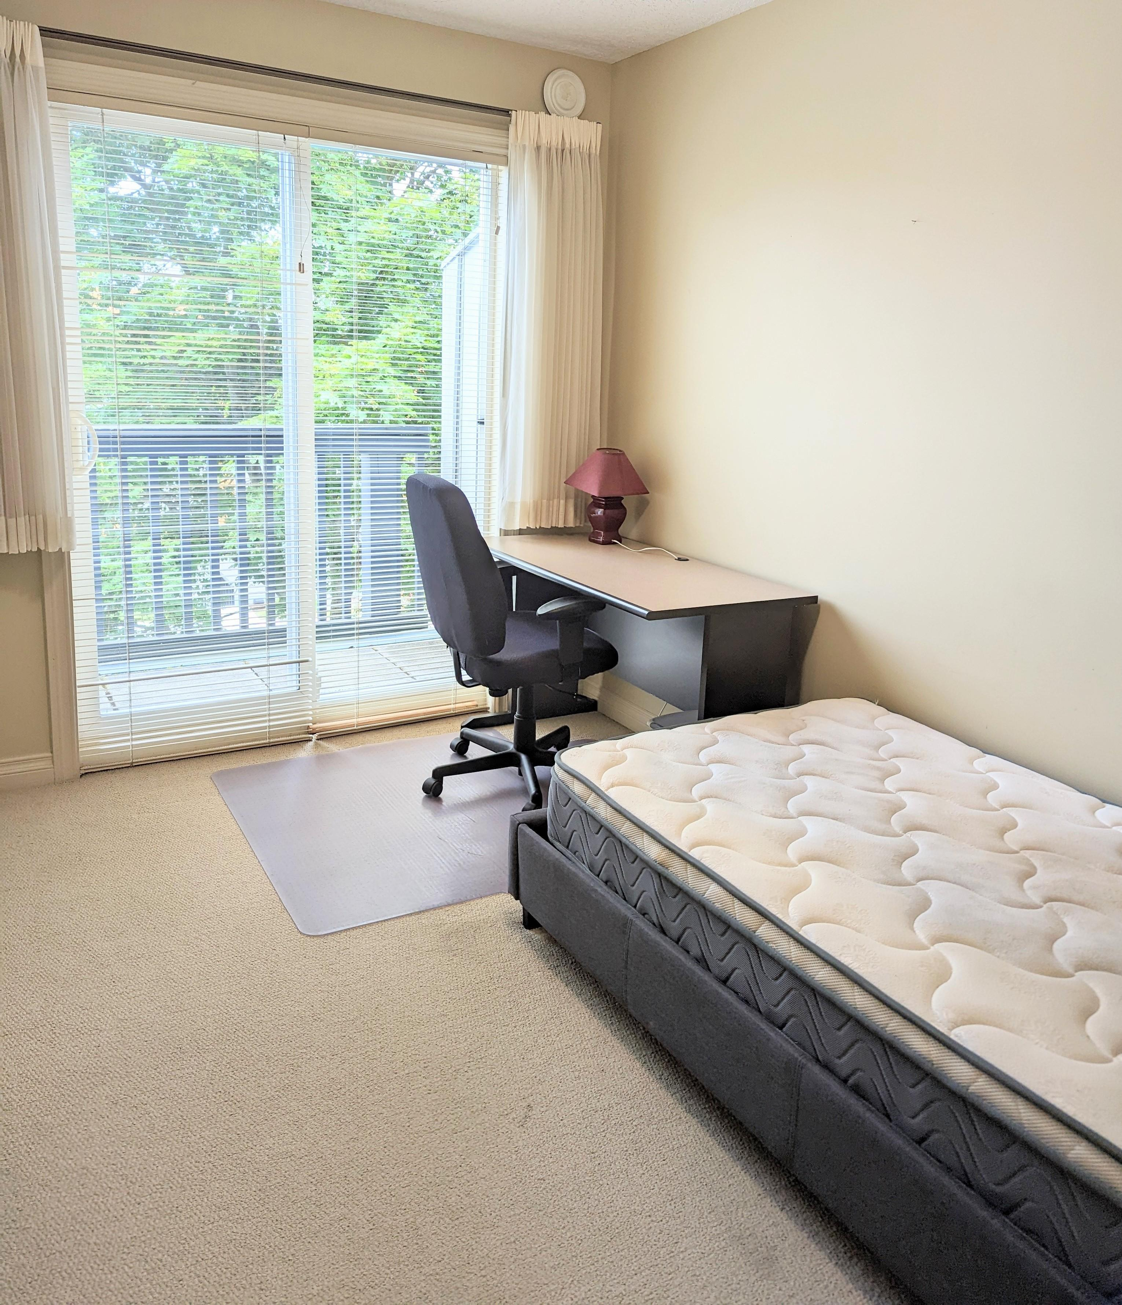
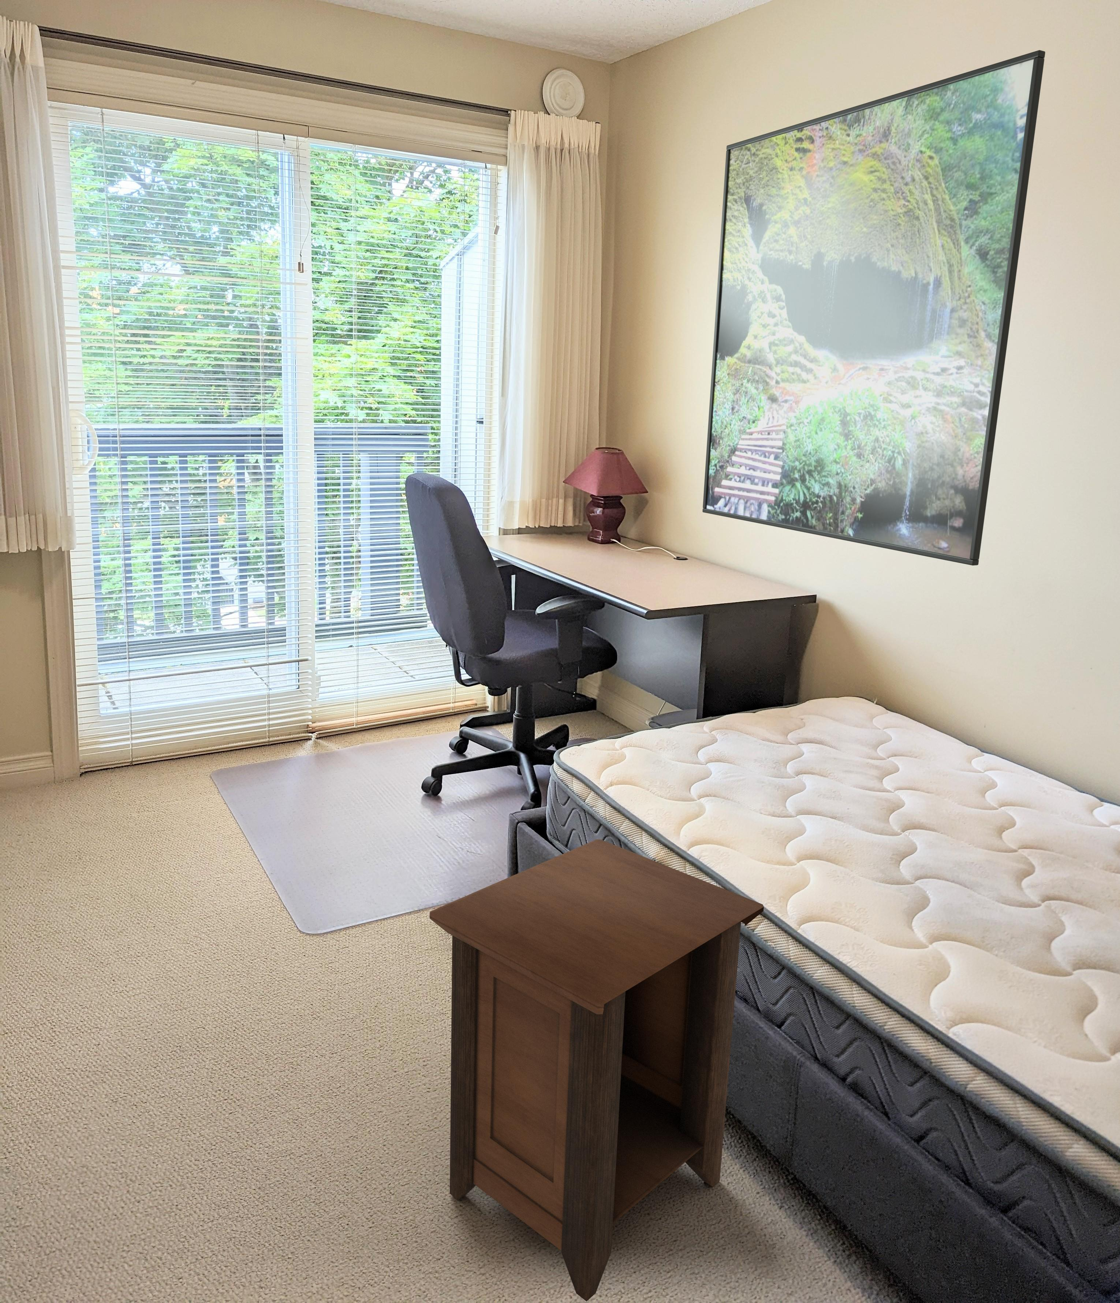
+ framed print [702,50,1046,566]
+ nightstand [430,839,764,1302]
